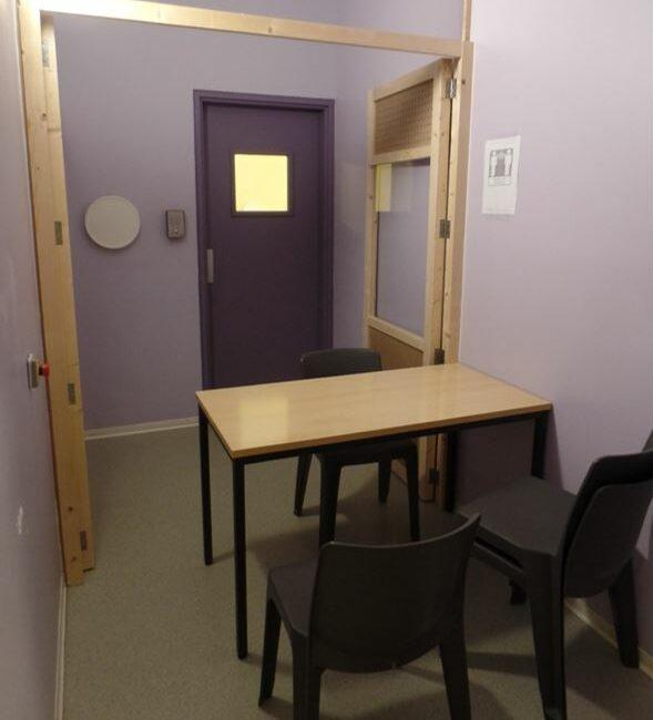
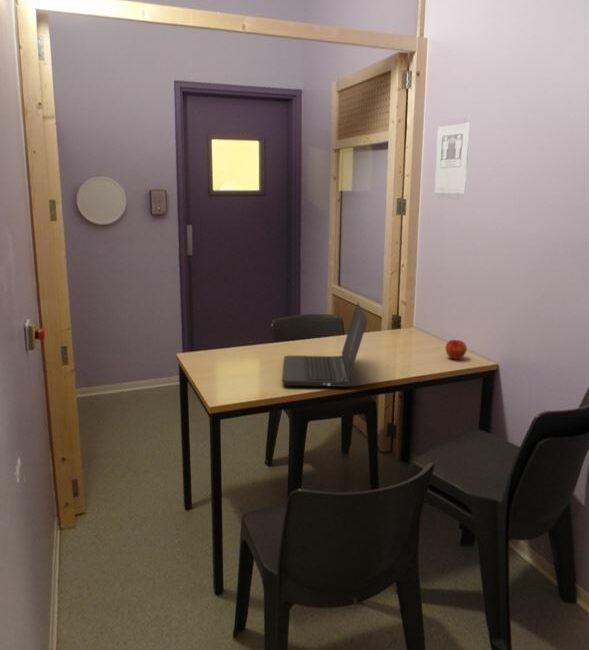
+ apple [445,339,468,360]
+ laptop computer [281,302,368,388]
